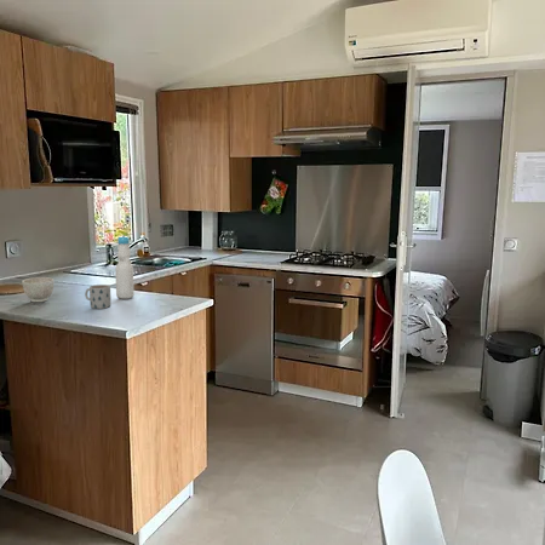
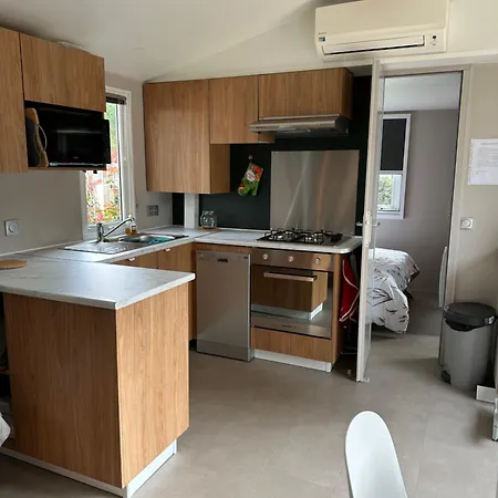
- mug [84,283,113,310]
- bottle [114,234,136,300]
- bowl [21,276,56,303]
